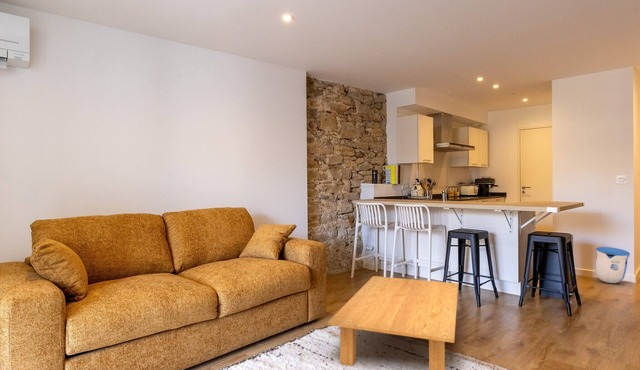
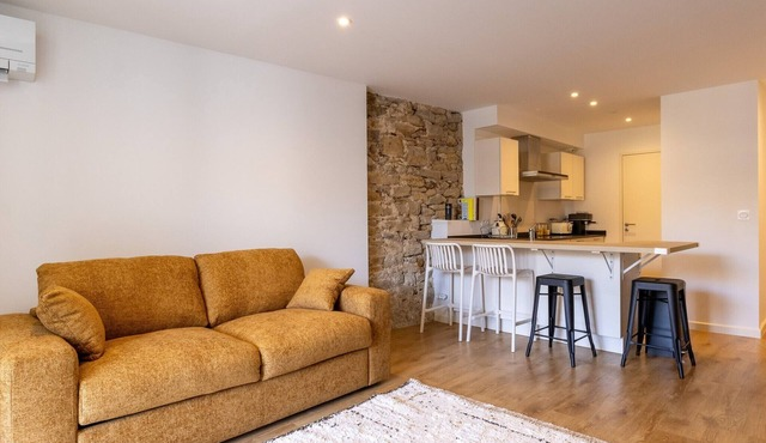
- coffee table [327,275,459,370]
- sun visor [594,246,631,284]
